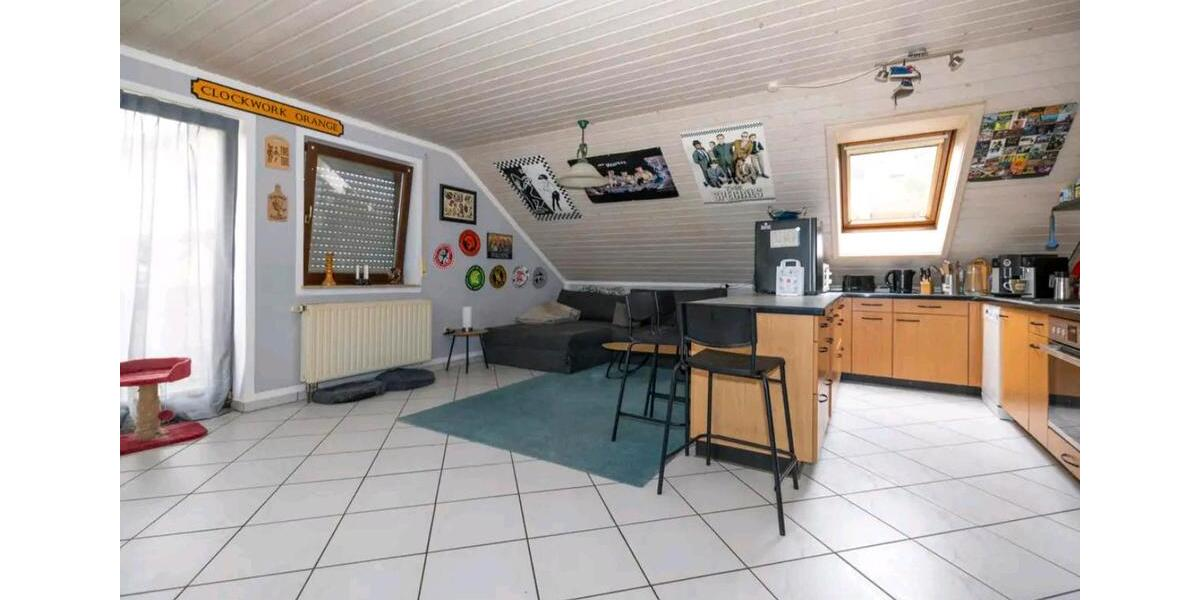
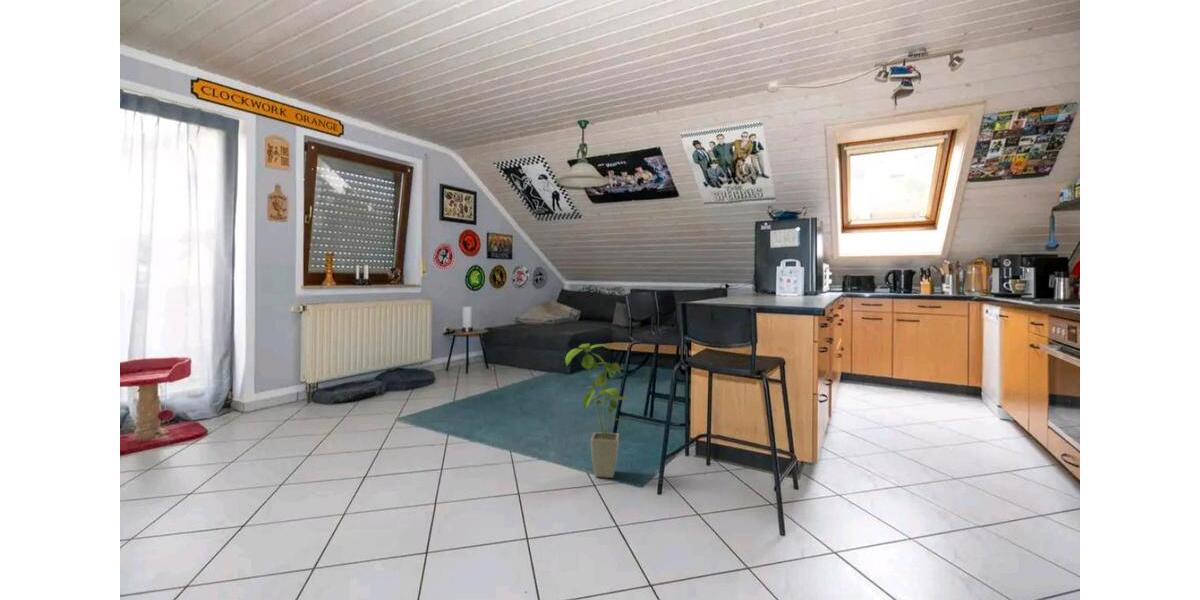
+ house plant [564,343,631,479]
